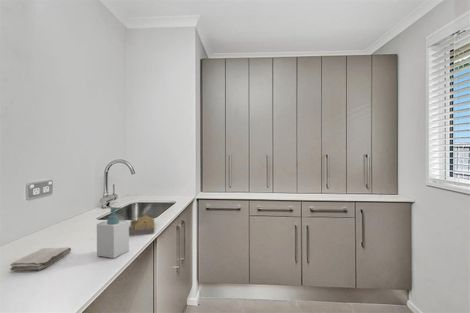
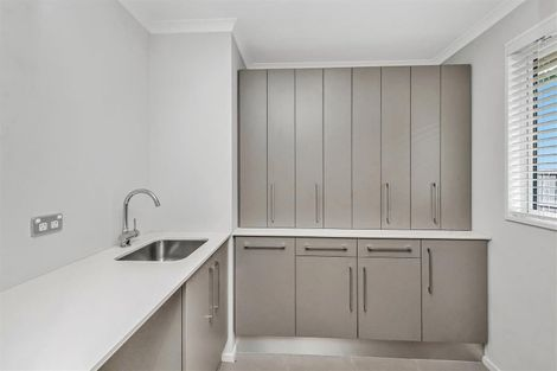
- washcloth [9,246,72,271]
- architectural model [129,214,156,236]
- soap bottle [96,206,130,259]
